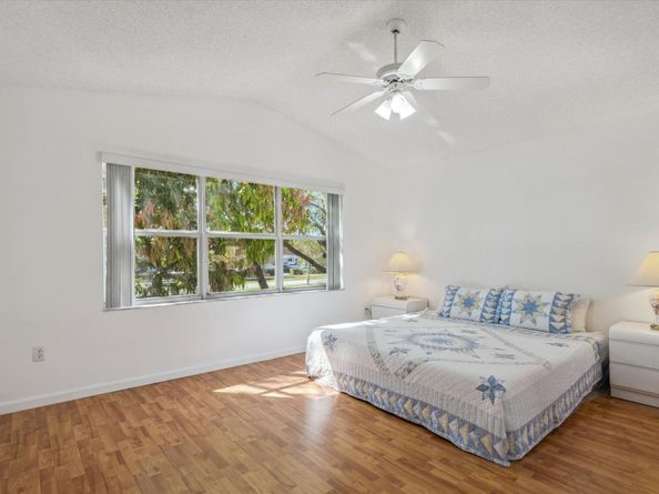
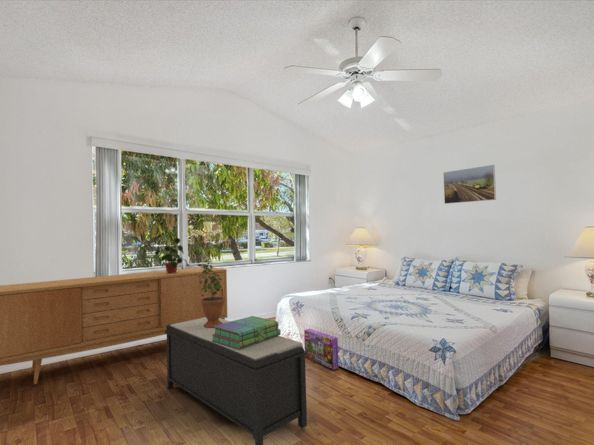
+ potted plant [196,258,225,328]
+ stack of books [212,315,282,349]
+ potted plant [154,237,188,274]
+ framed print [442,164,497,205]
+ bench [165,317,308,445]
+ box [303,328,339,371]
+ sideboard [0,266,228,385]
